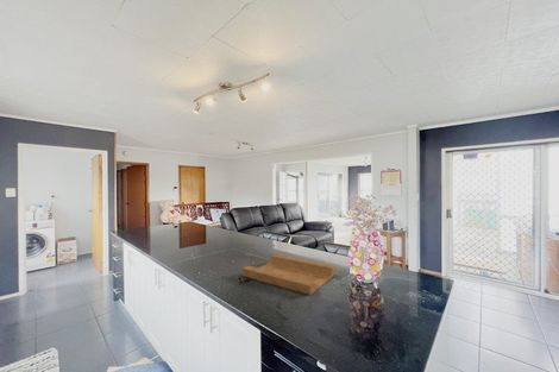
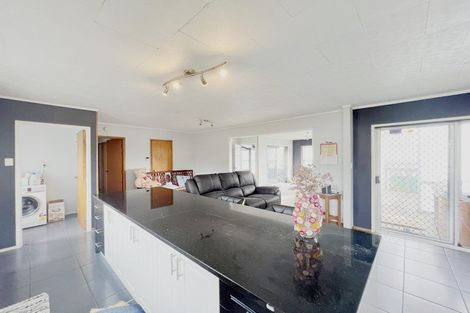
- cutting board [241,253,337,296]
